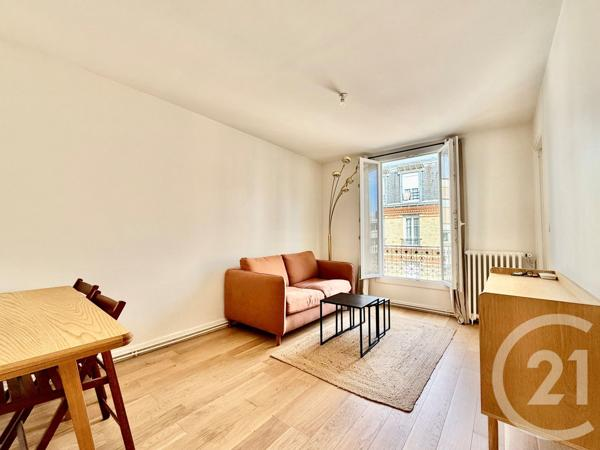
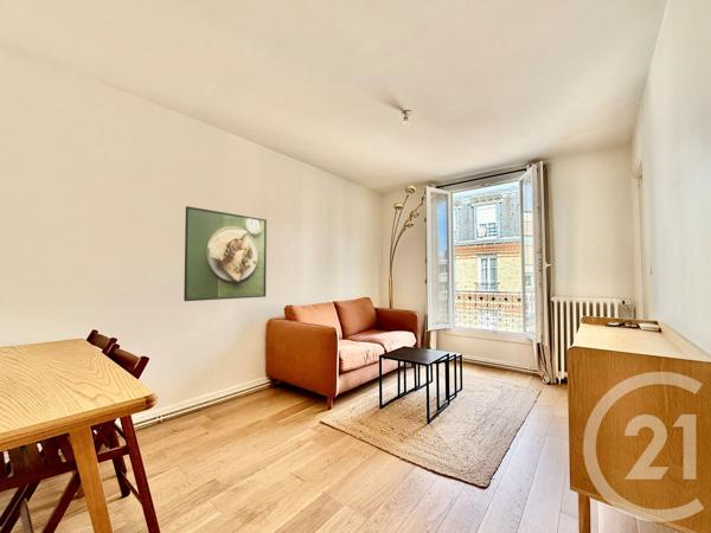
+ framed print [182,205,268,302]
